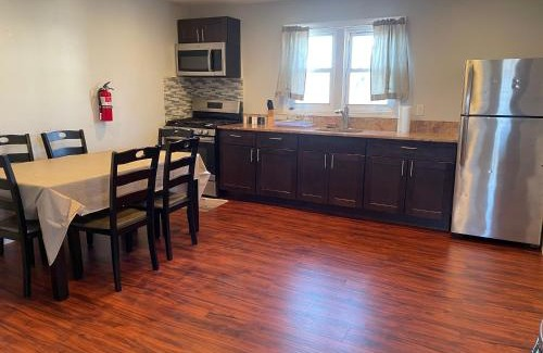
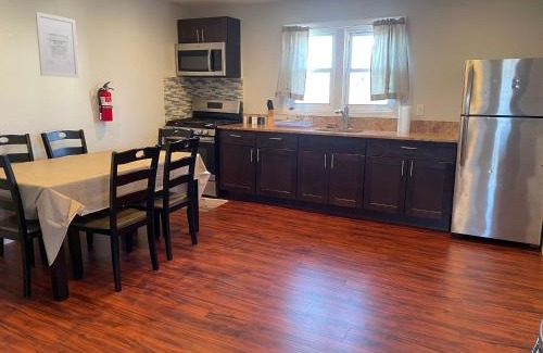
+ wall art [35,11,80,79]
